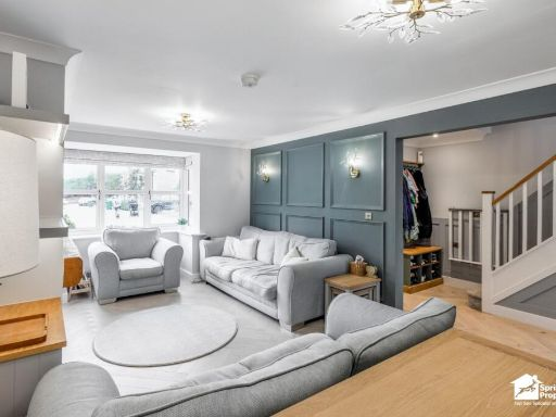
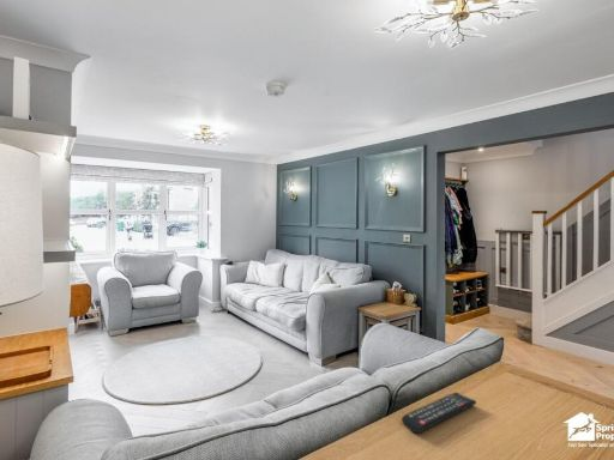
+ remote control [401,391,477,434]
